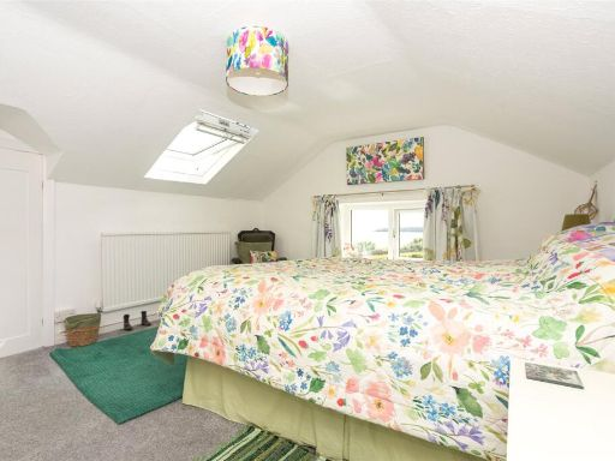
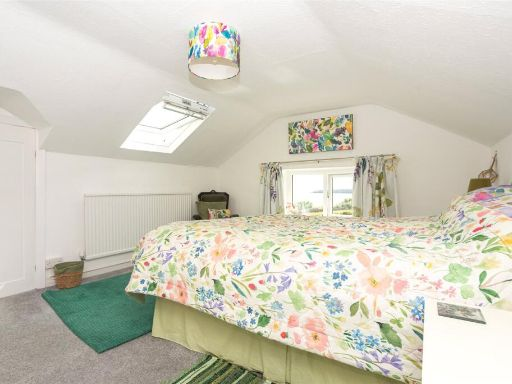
- boots [121,310,151,331]
